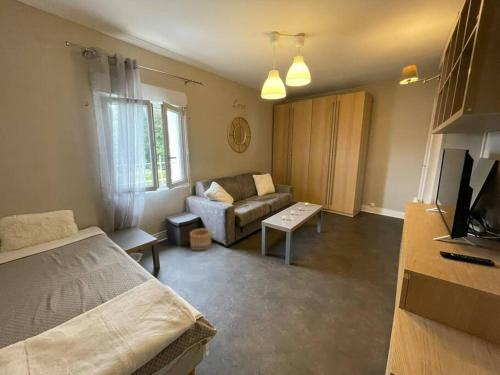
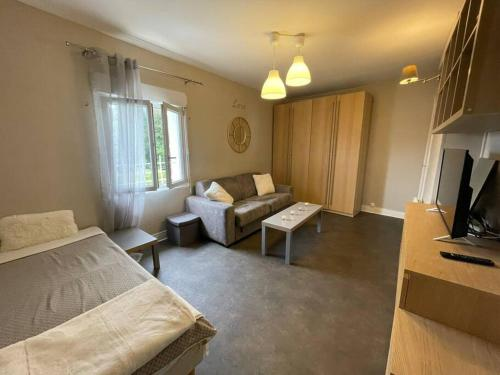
- basket [189,228,212,251]
